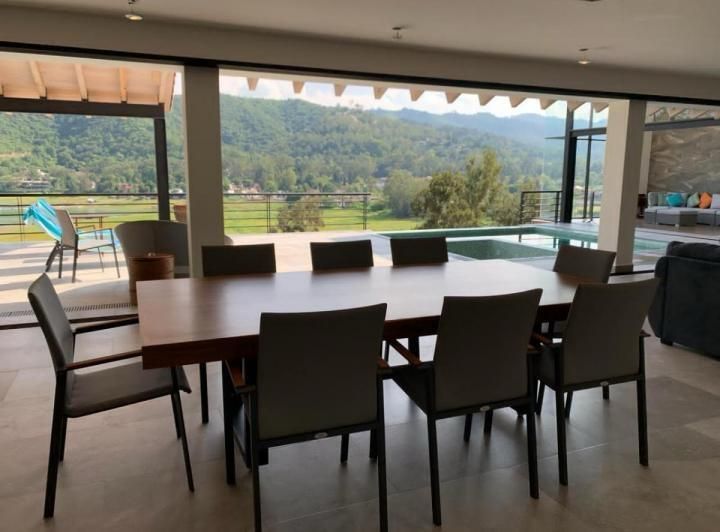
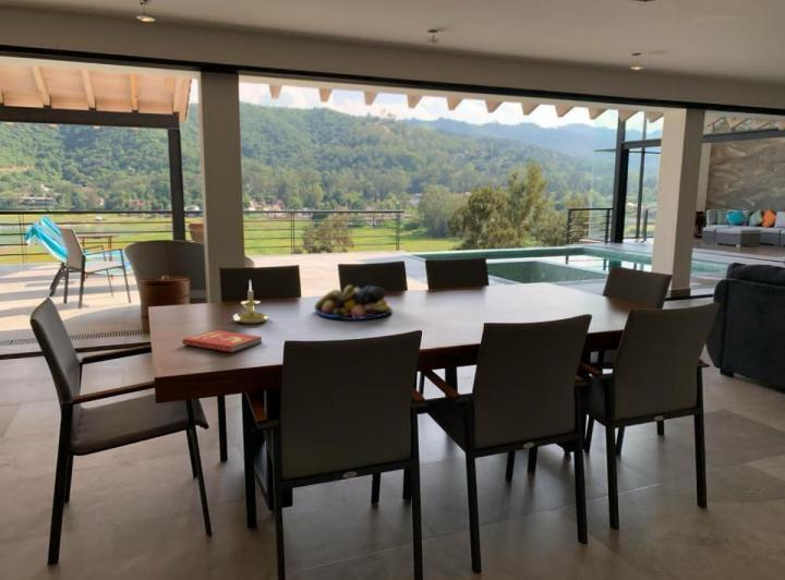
+ candle holder [232,279,270,325]
+ book [181,329,263,353]
+ fruit bowl [314,285,394,321]
